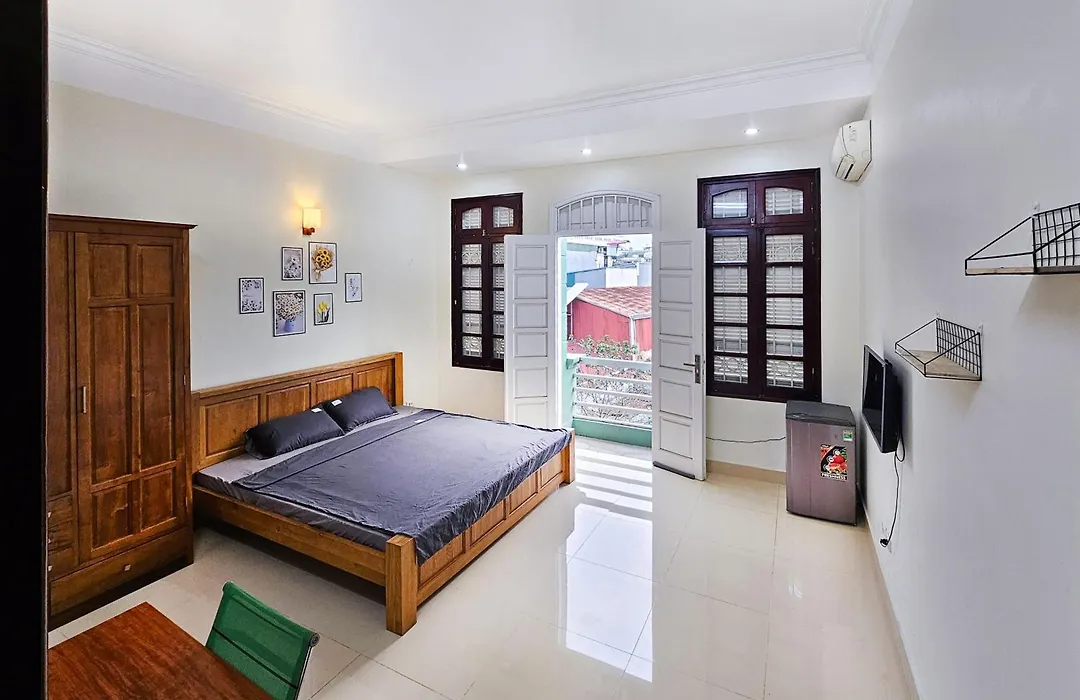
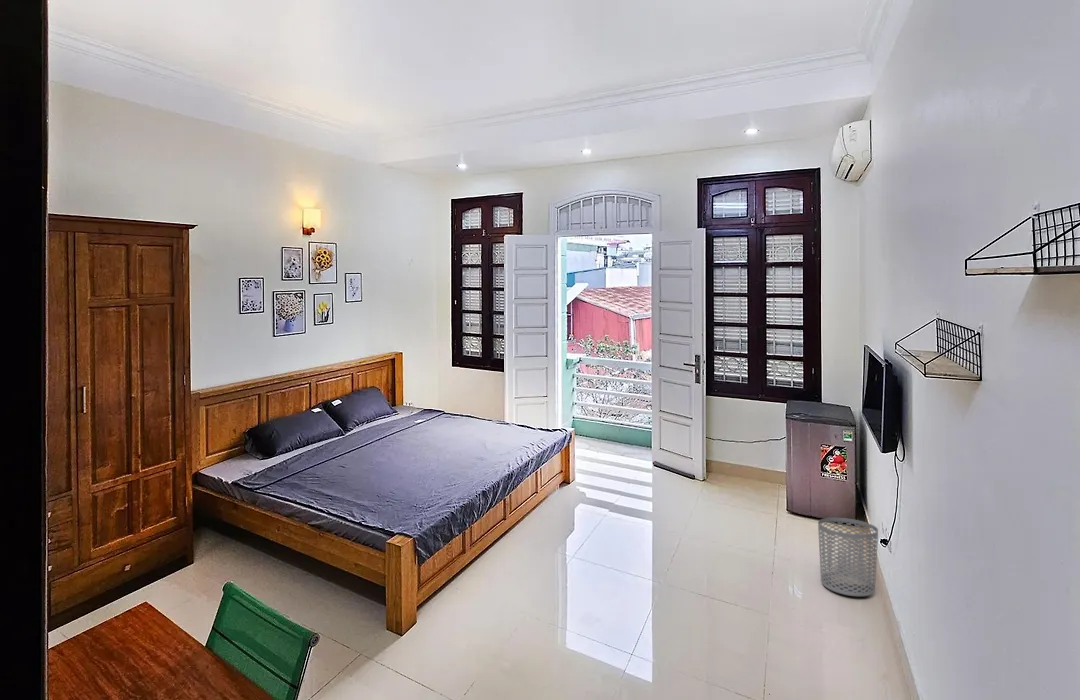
+ waste bin [817,517,879,597]
